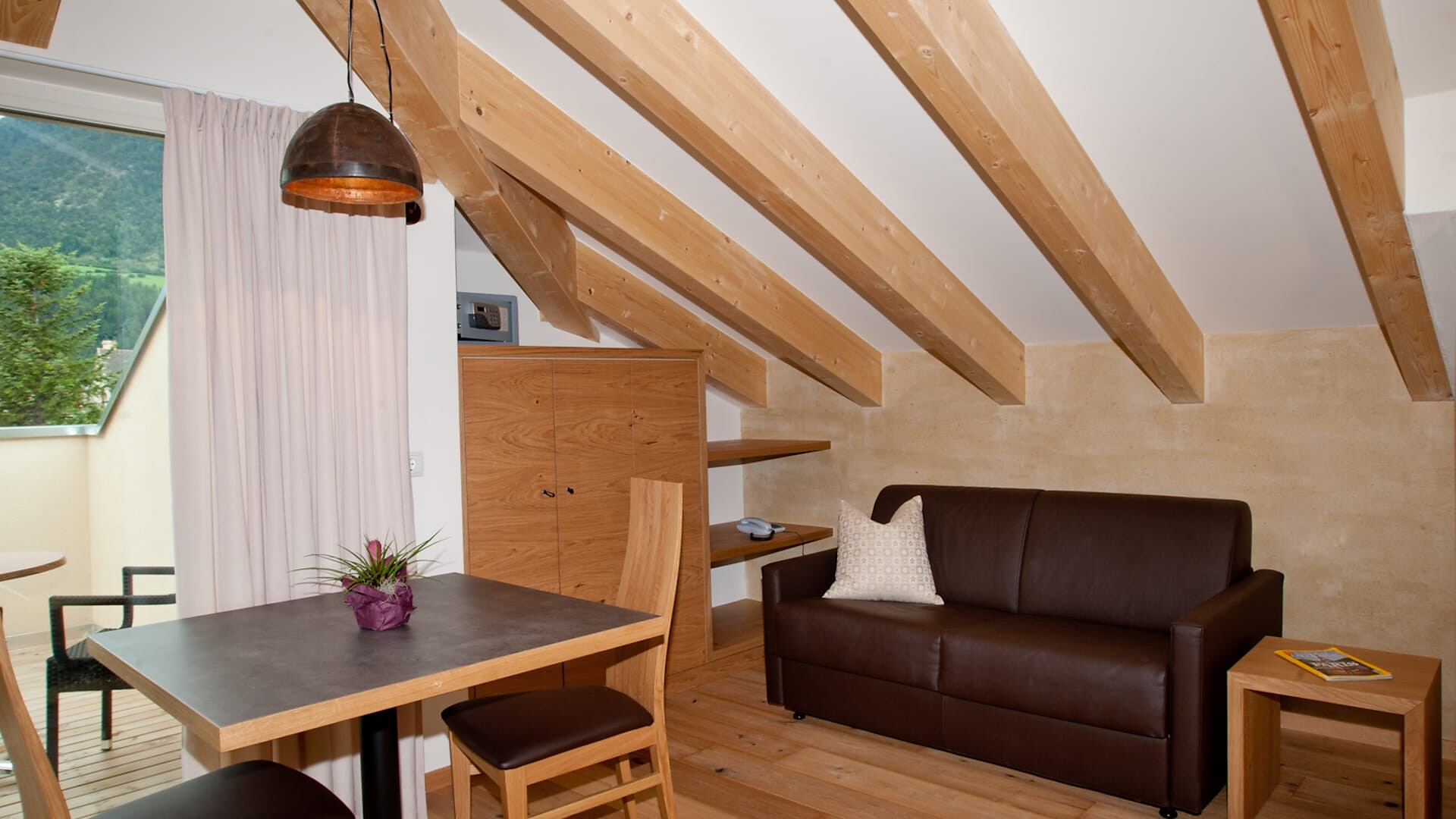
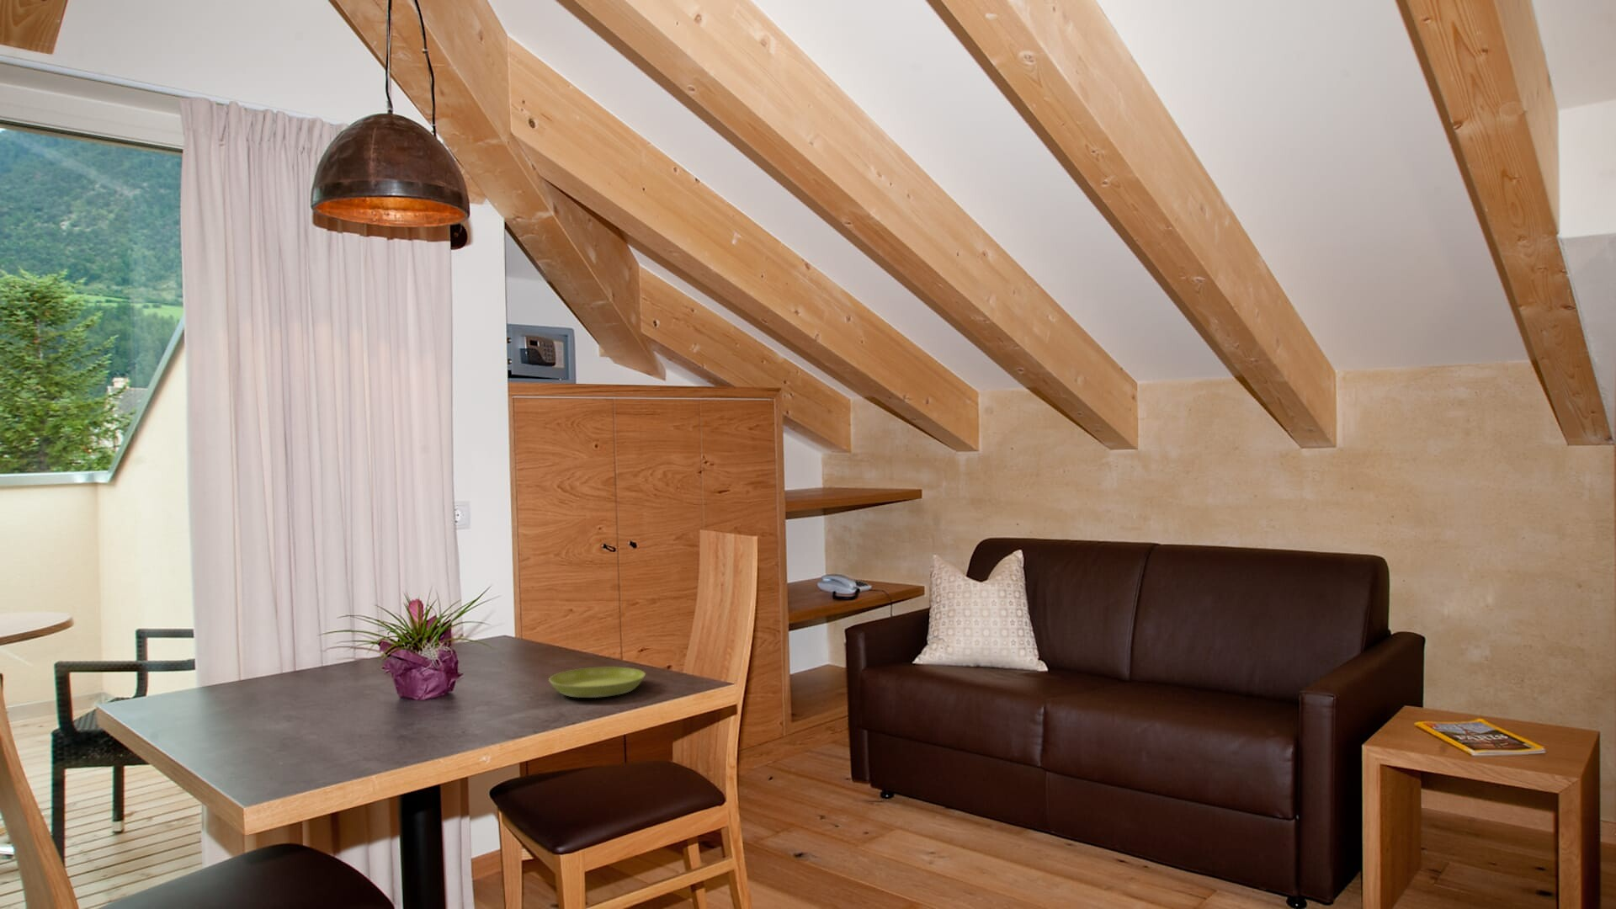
+ saucer [548,667,646,698]
